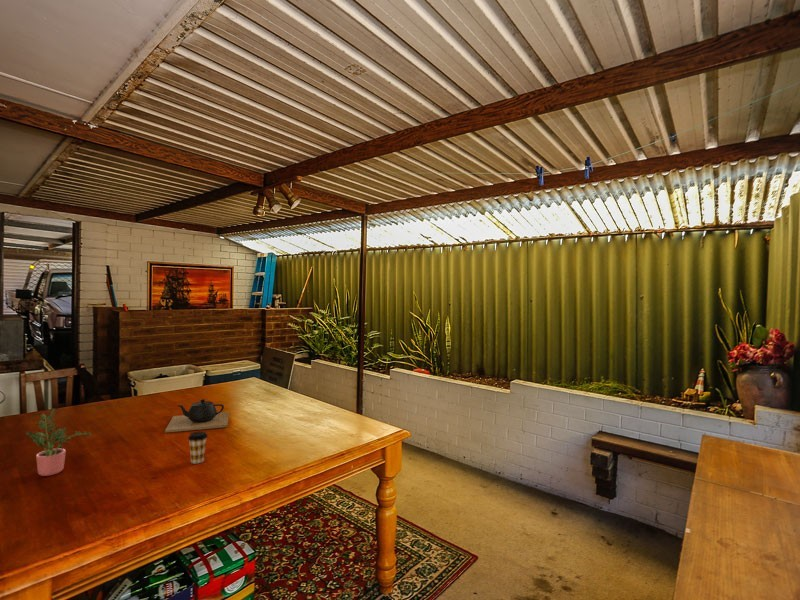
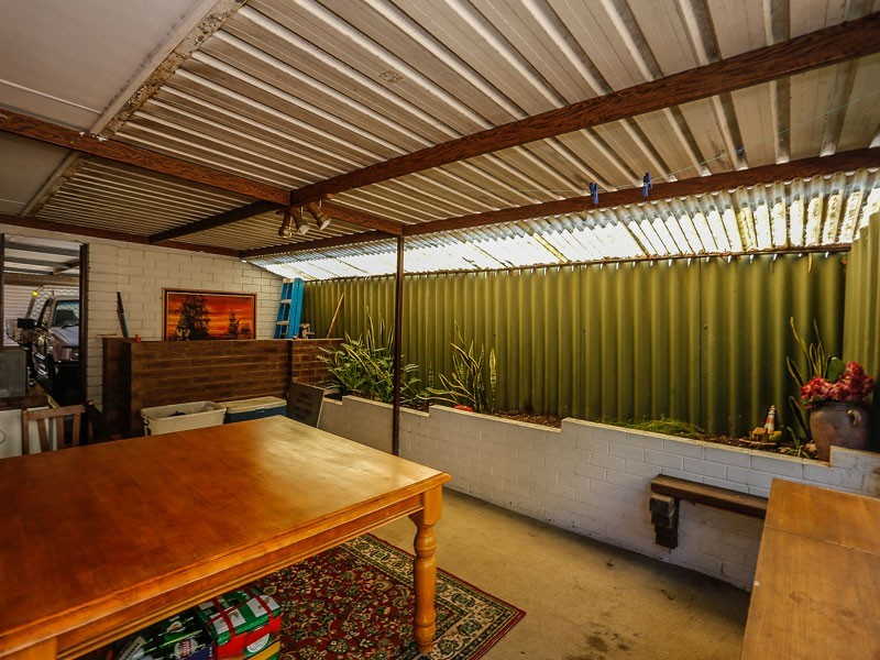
- potted plant [25,407,93,477]
- coffee cup [187,430,209,464]
- teapot [164,398,230,434]
